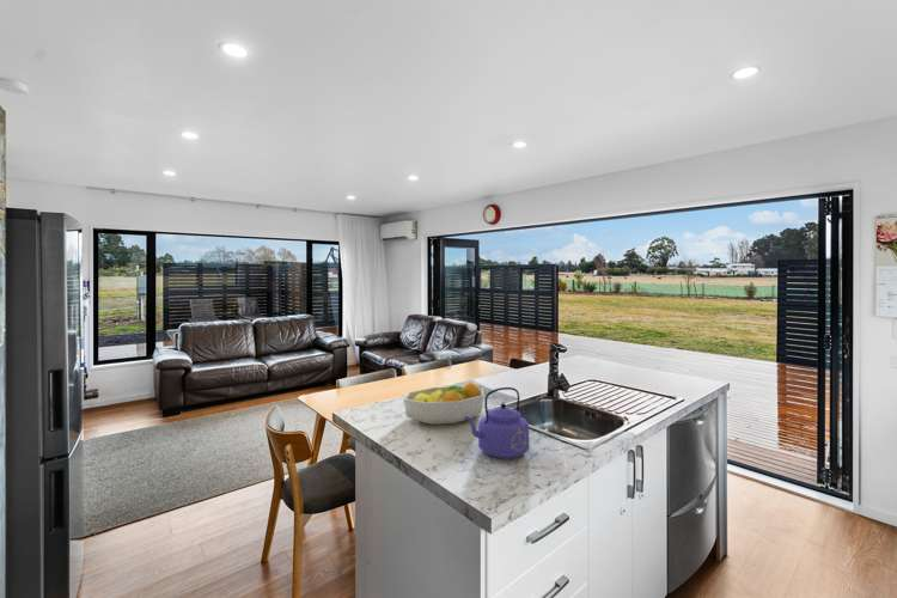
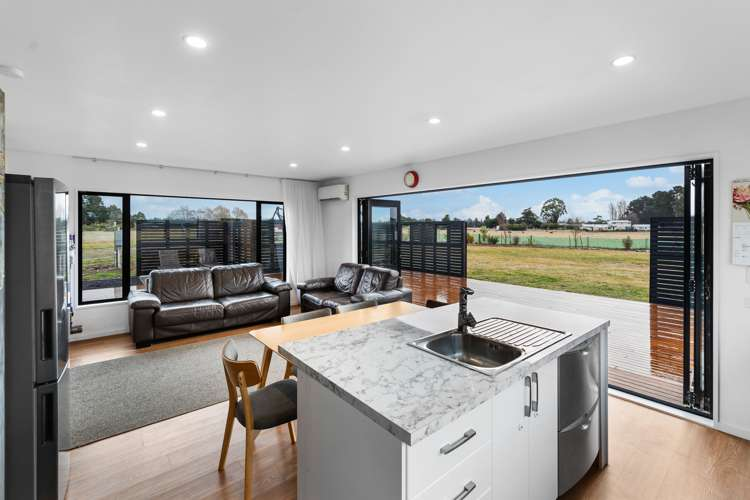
- kettle [465,386,530,460]
- fruit bowl [403,380,484,426]
